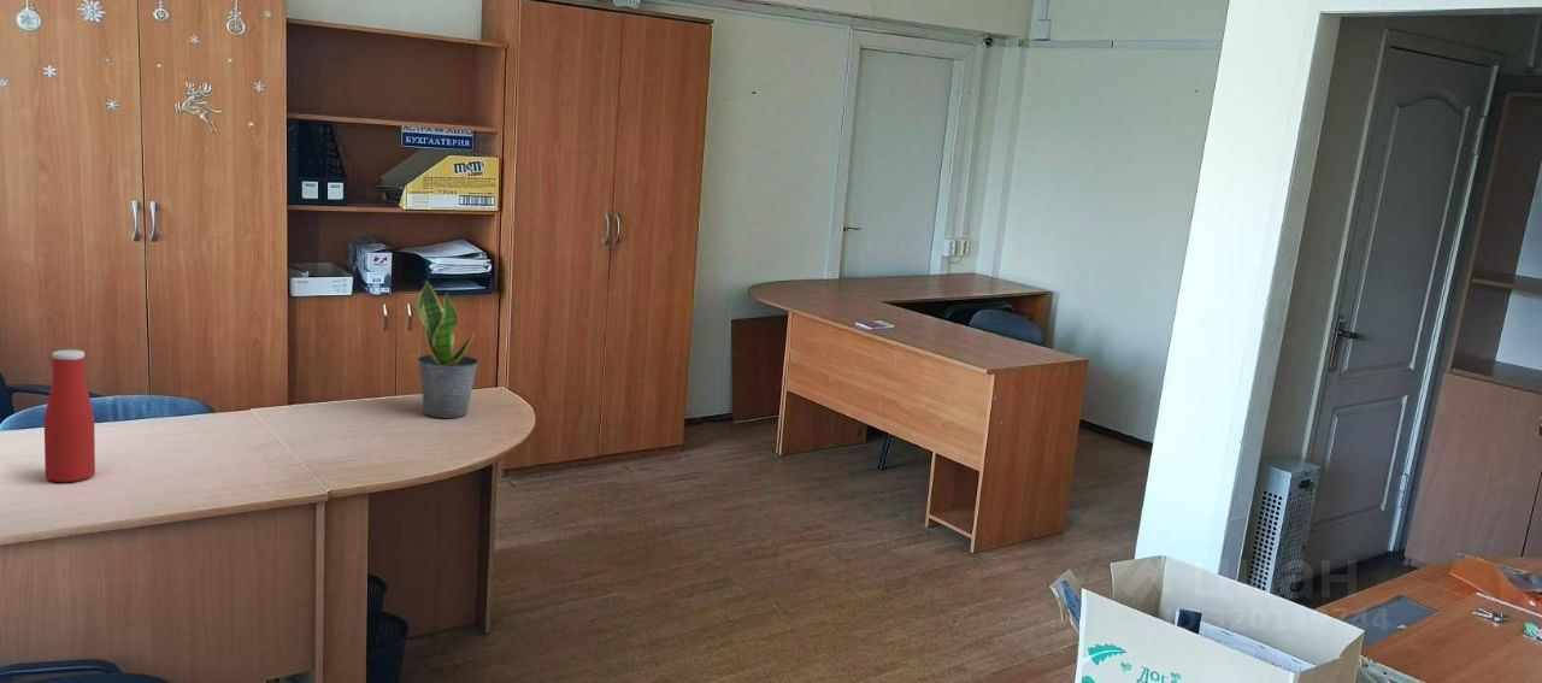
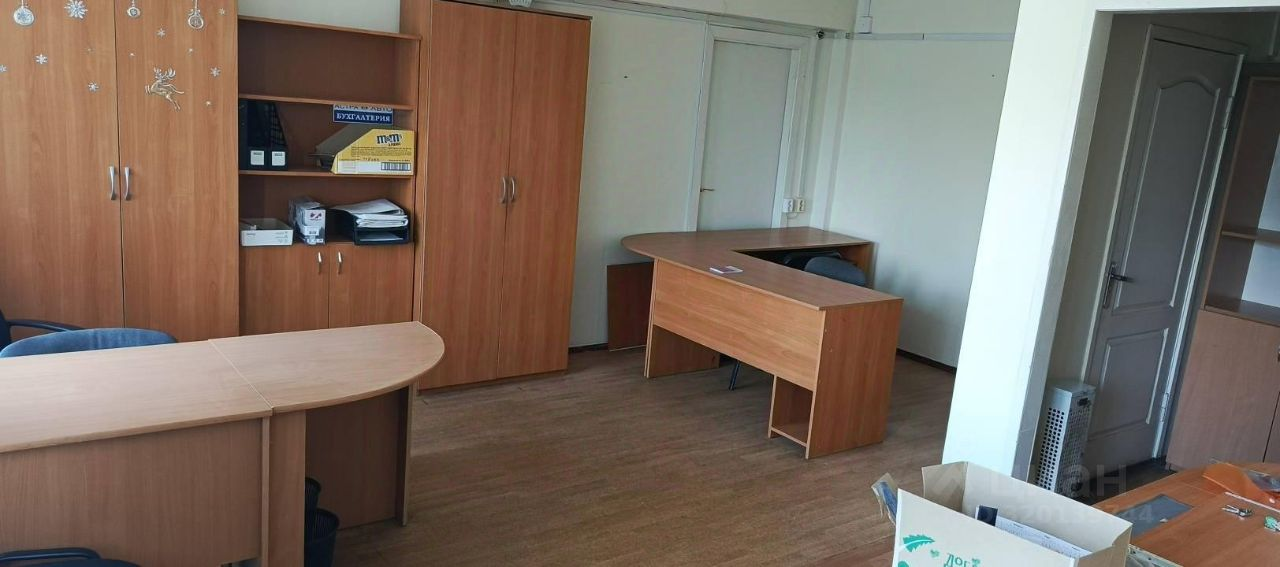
- bottle [42,348,96,483]
- potted plant [417,281,481,419]
